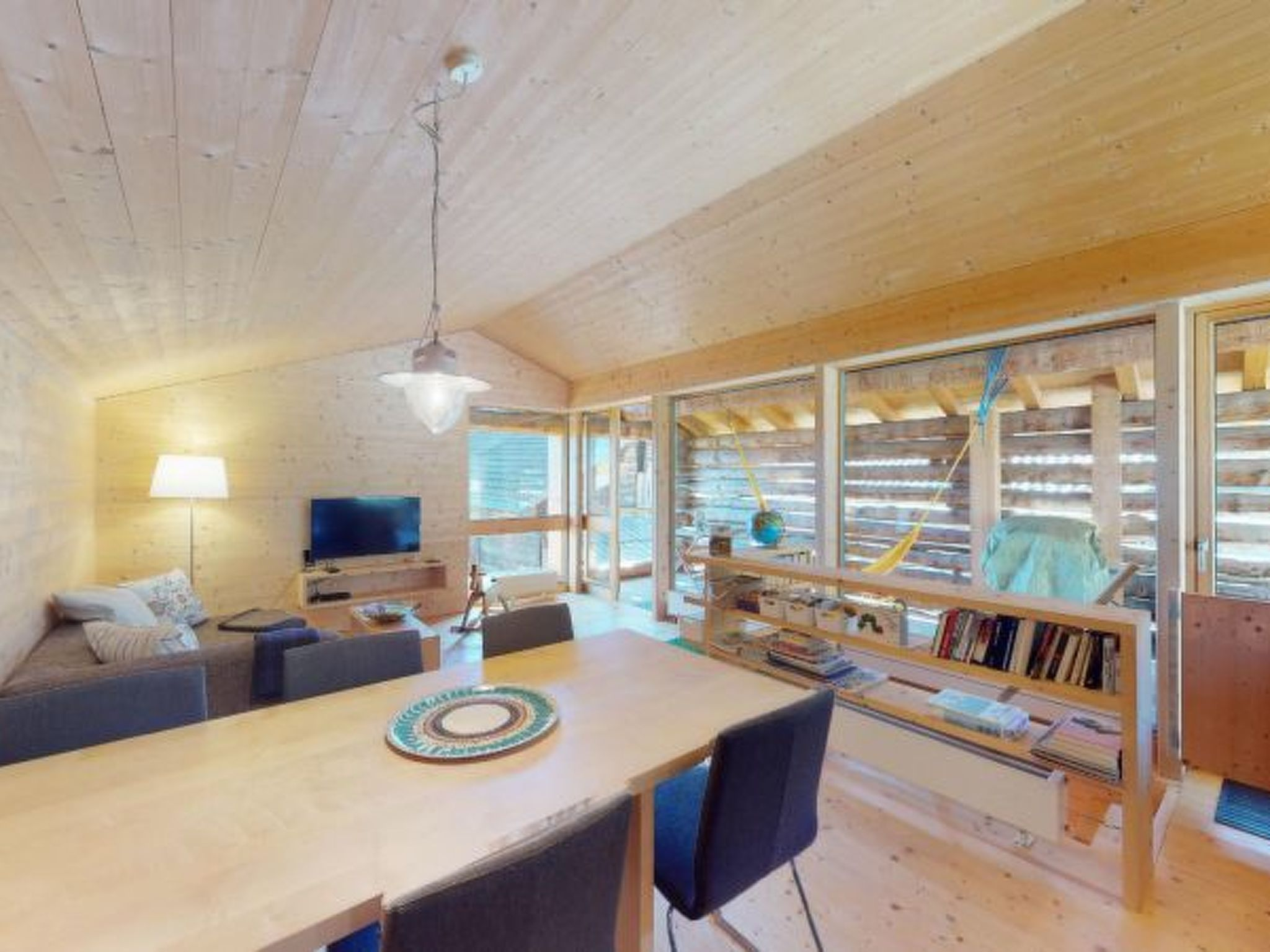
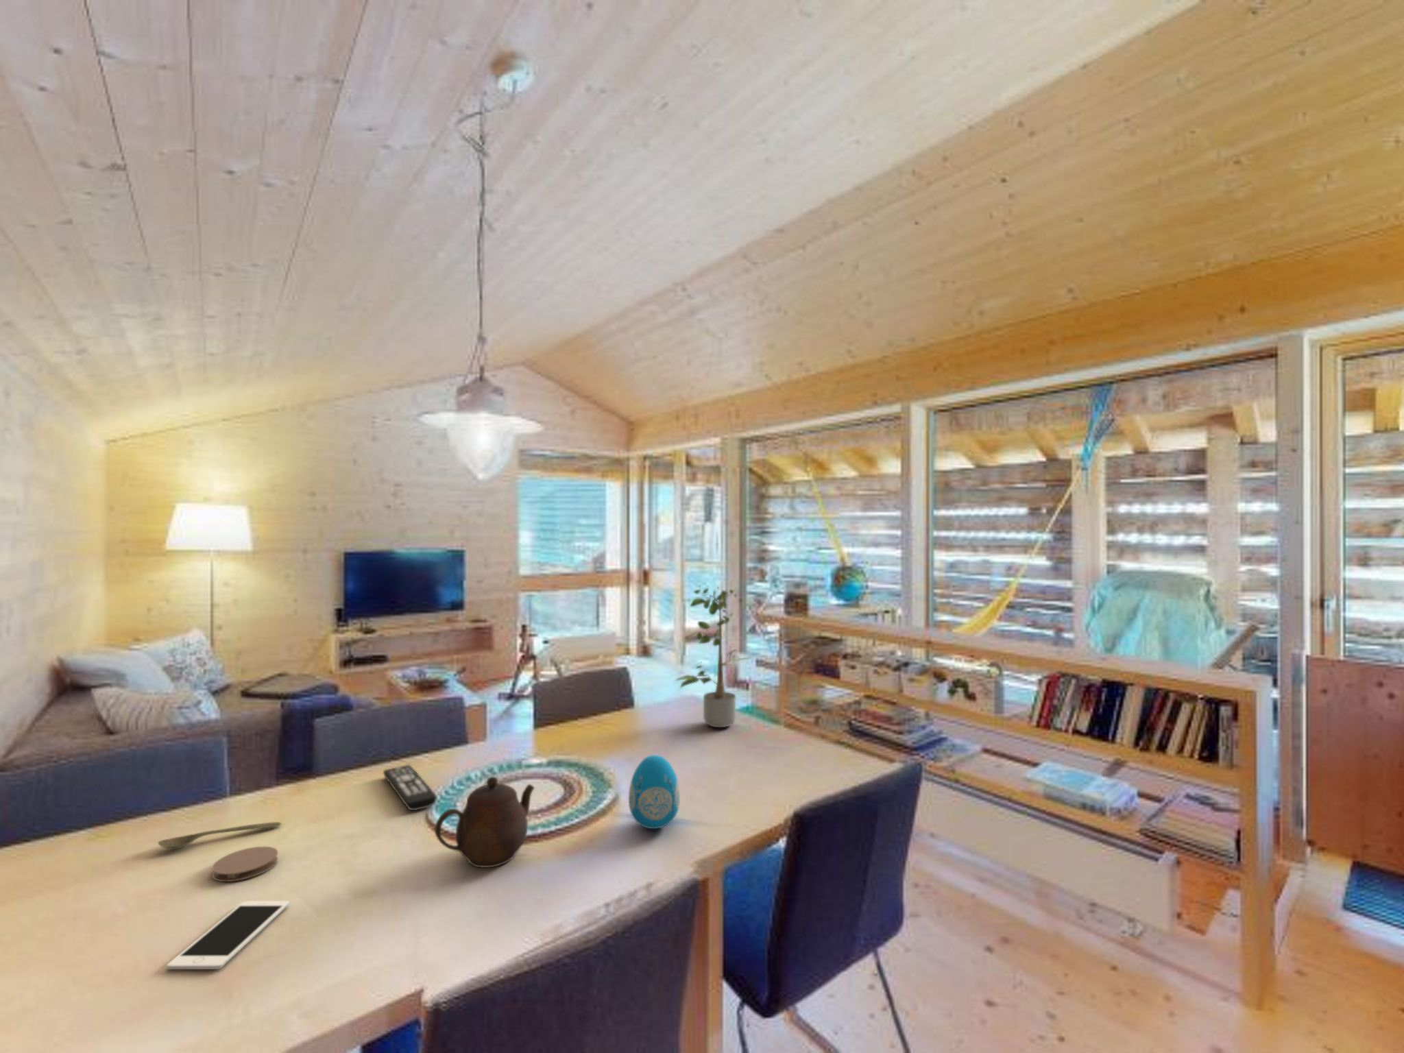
+ cell phone [166,900,290,970]
+ potted plant [674,585,752,728]
+ coaster [211,846,279,883]
+ teapot [434,776,535,868]
+ spoon [157,822,282,851]
+ decorative egg [628,754,681,830]
+ remote control [383,764,438,811]
